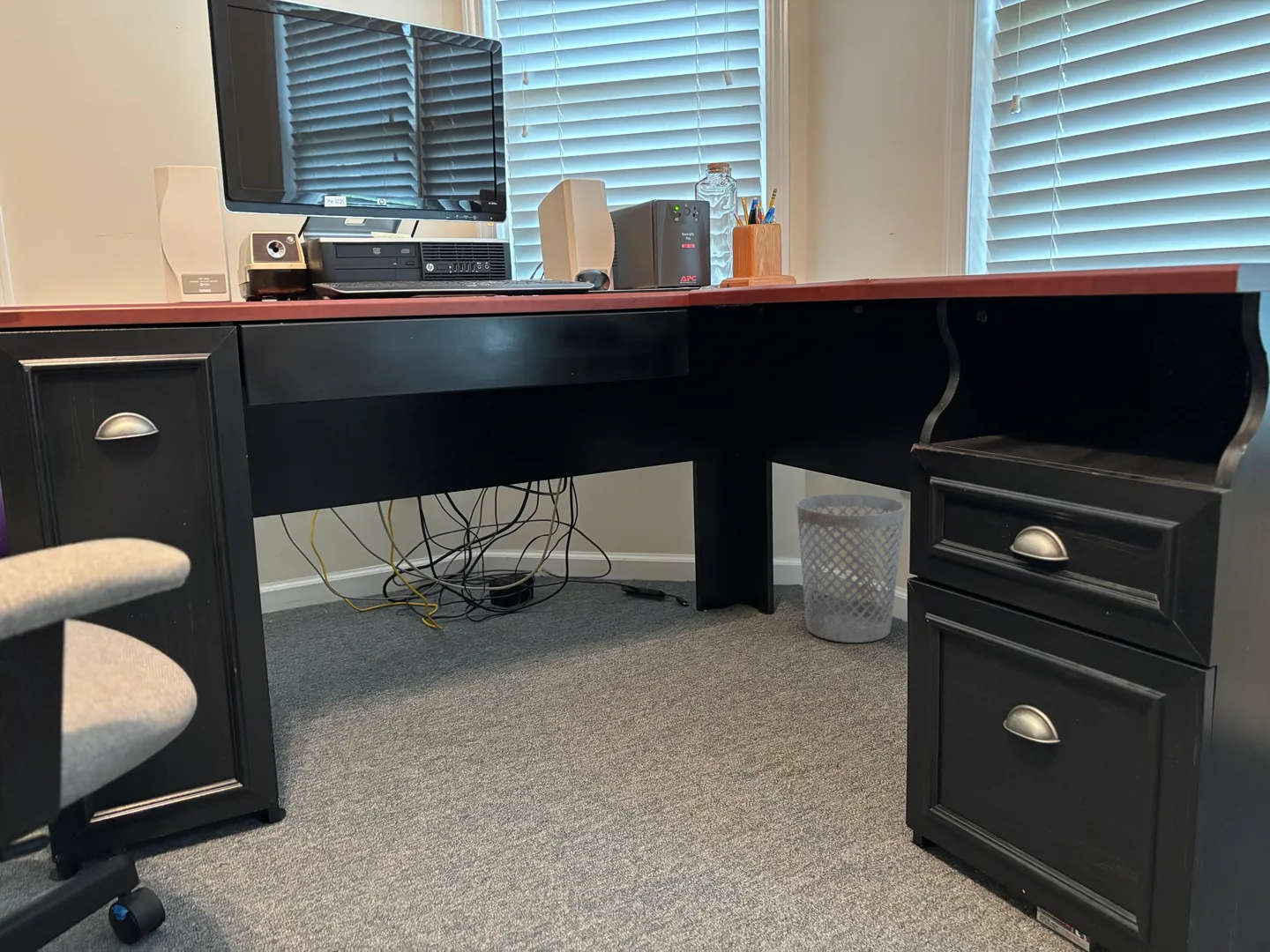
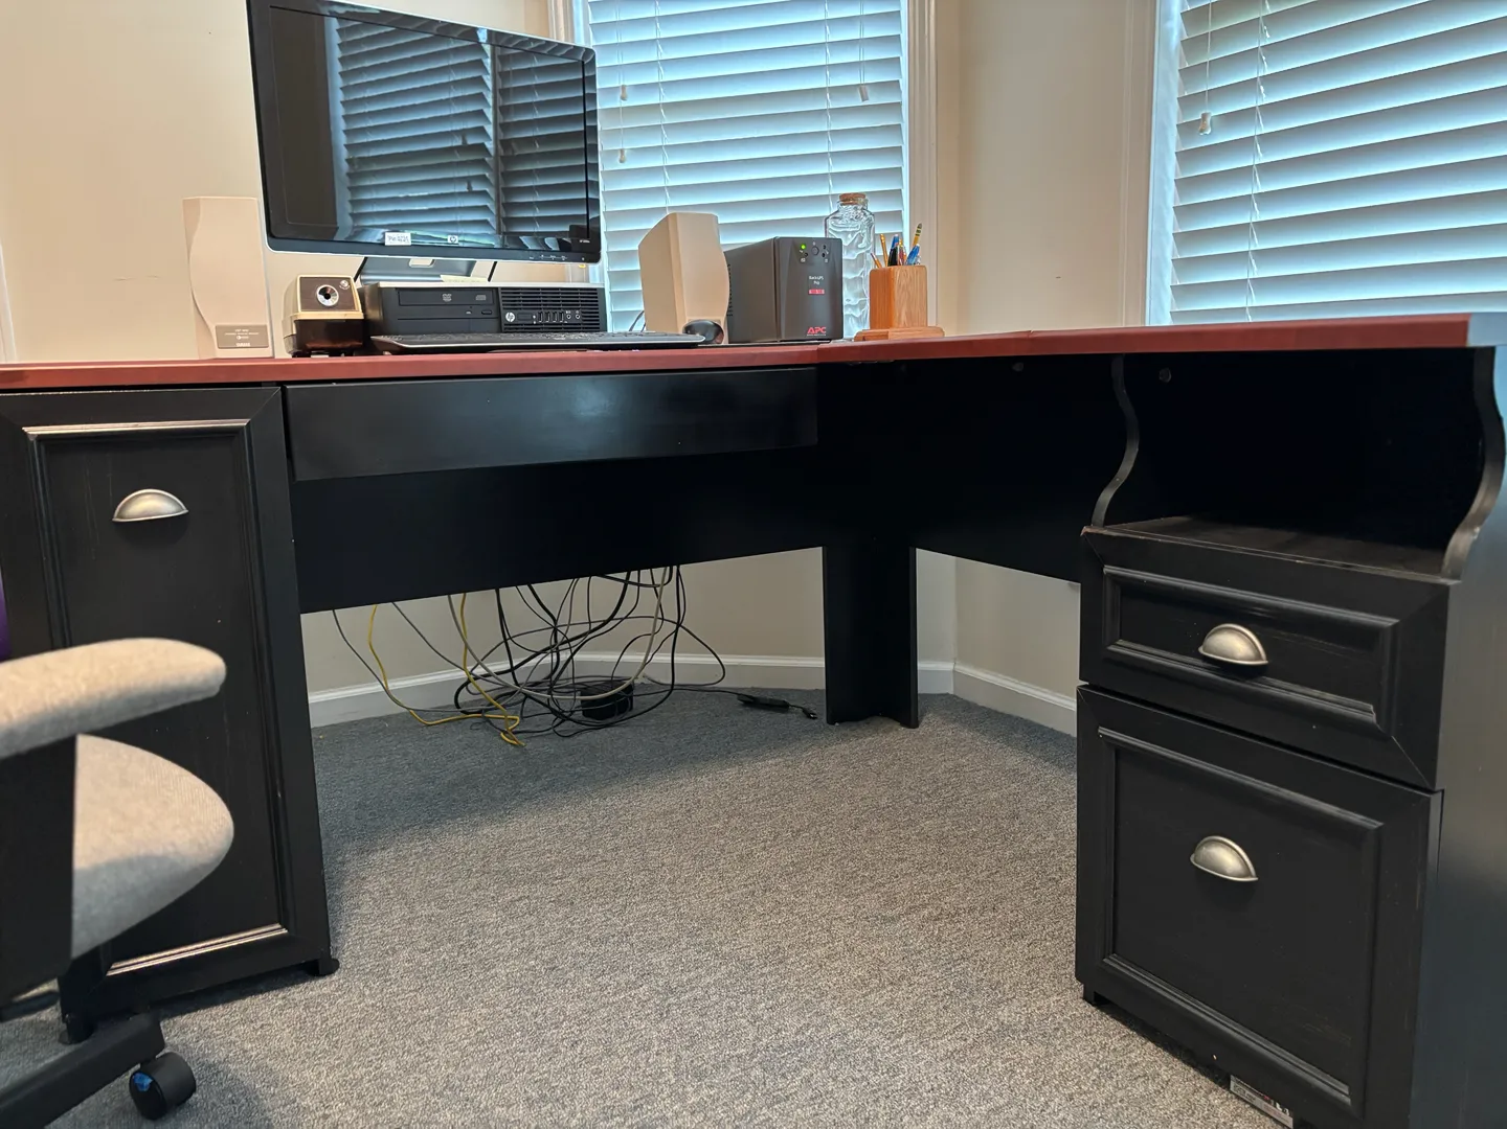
- wastebasket [796,494,906,643]
